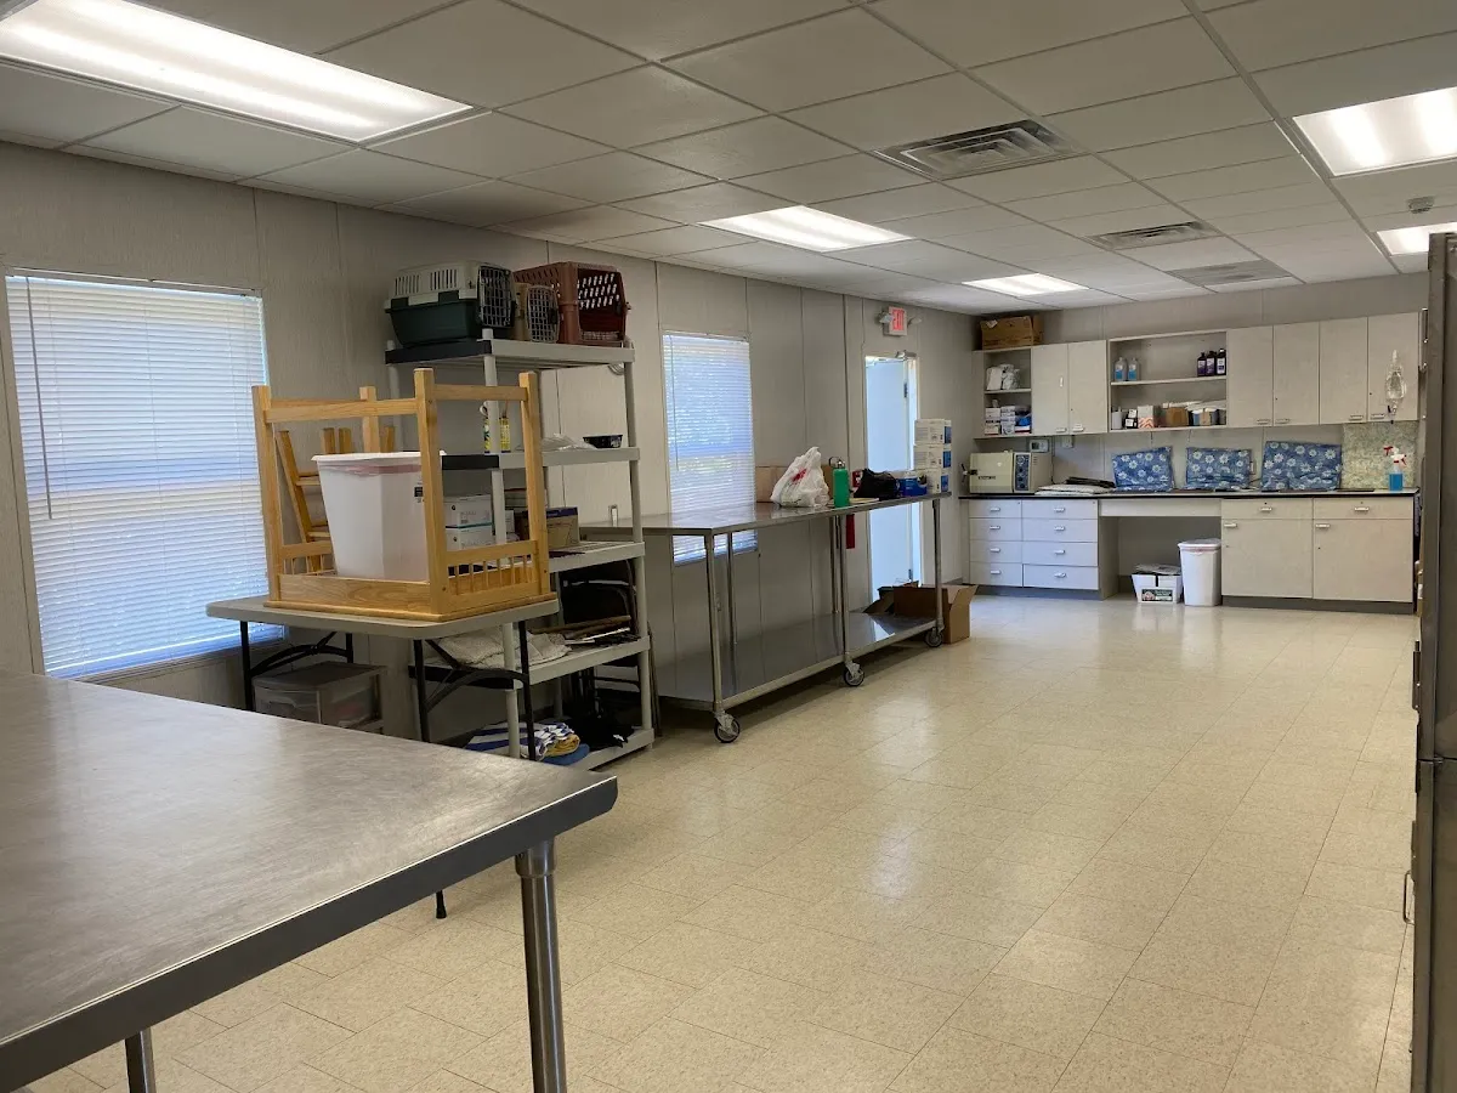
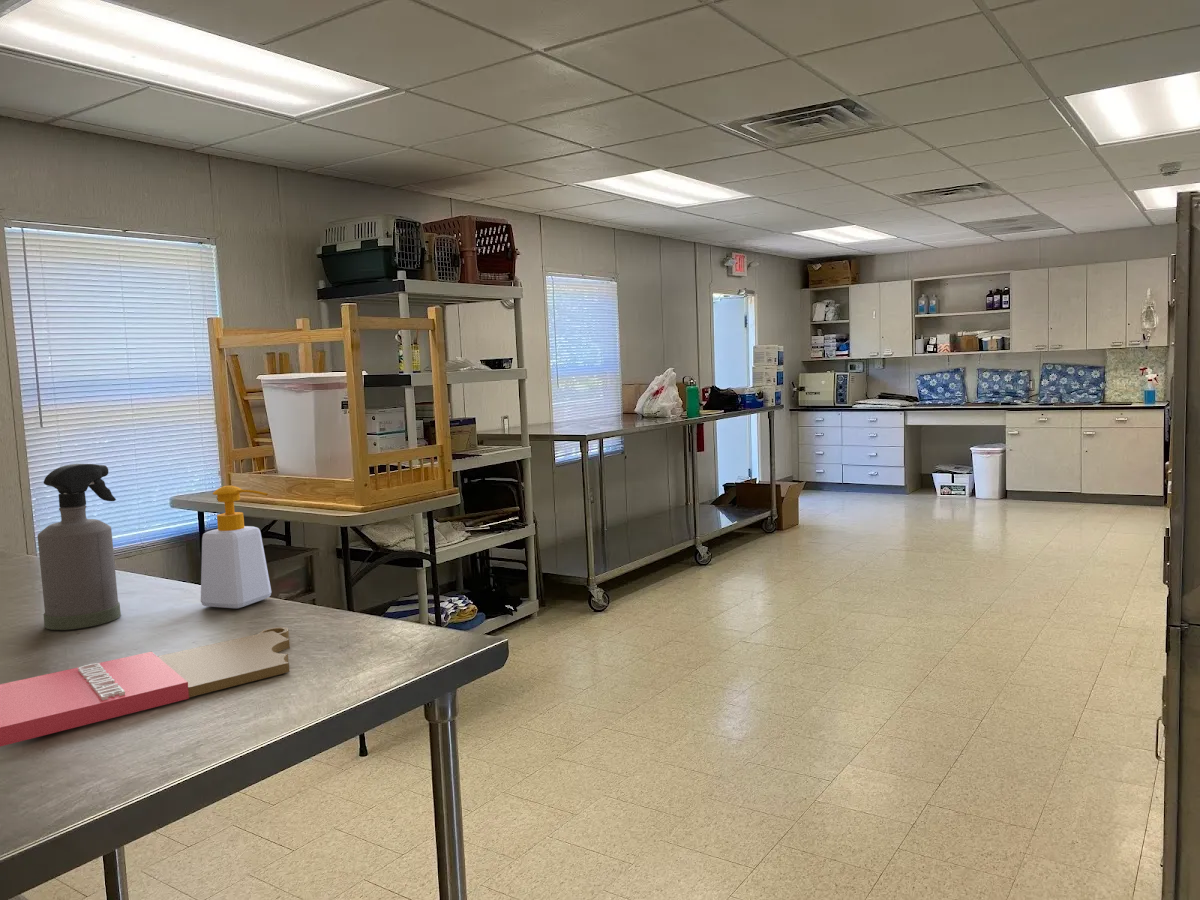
+ spray bottle [37,463,122,631]
+ cutting board [0,626,291,747]
+ soap bottle [200,485,272,609]
